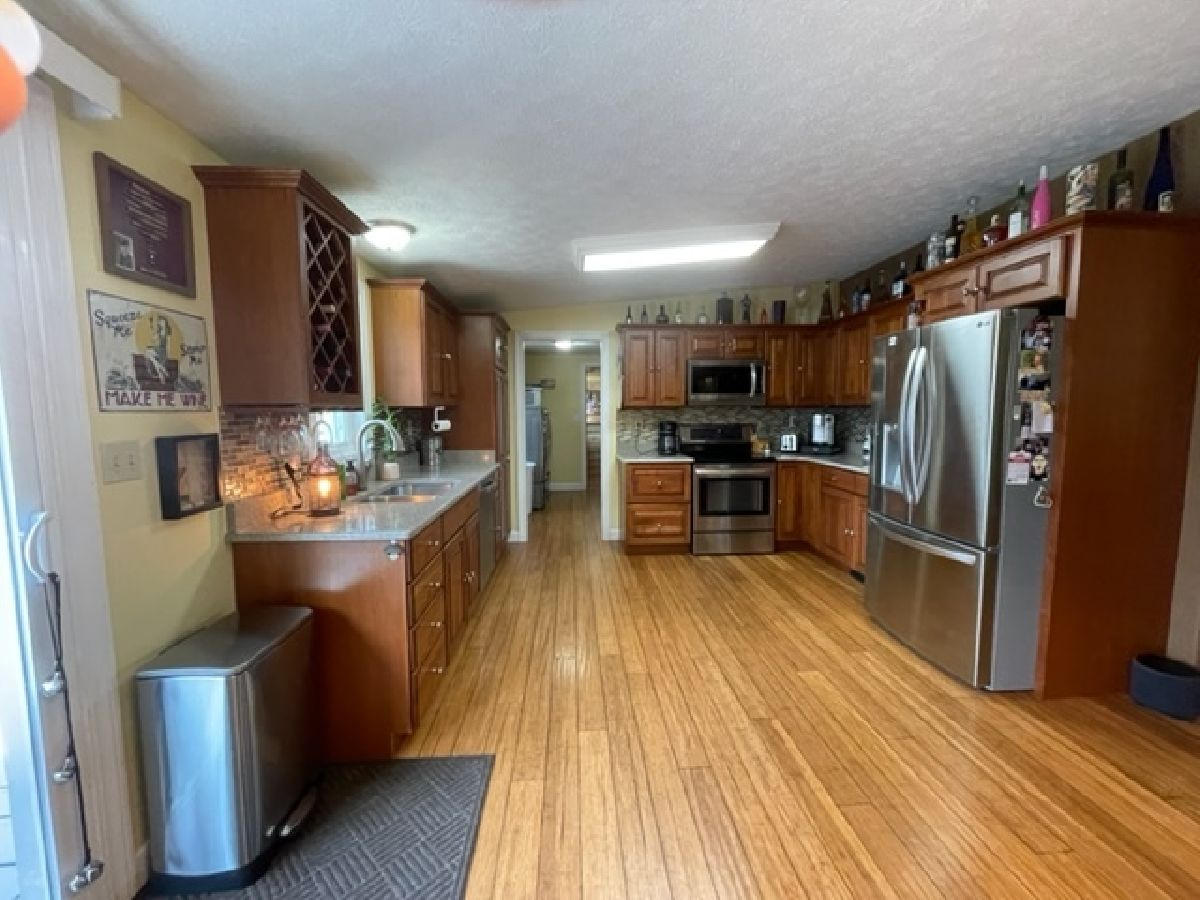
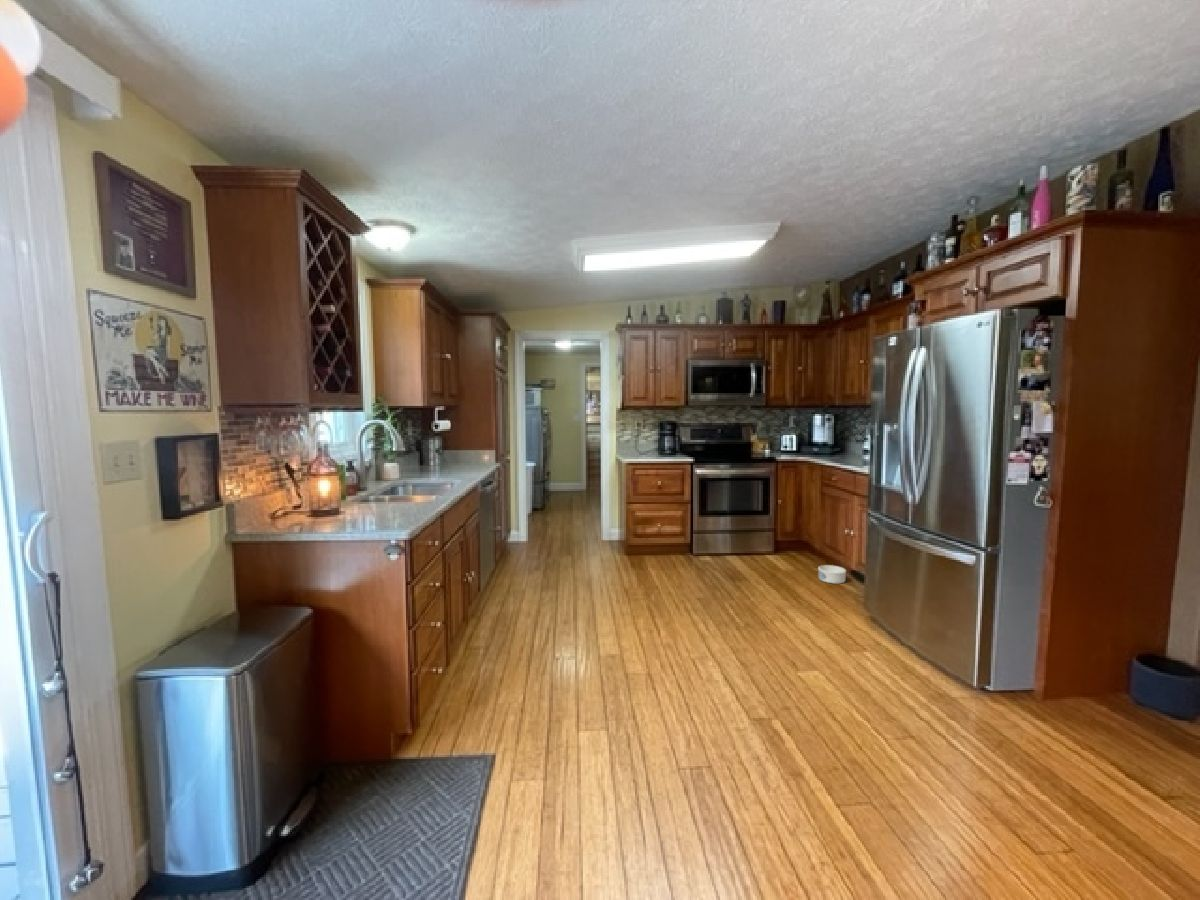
+ pet bowl [817,564,847,585]
